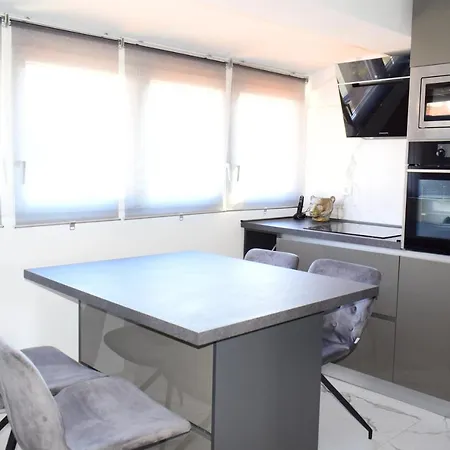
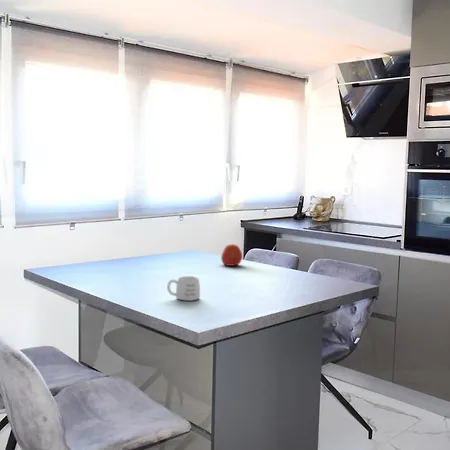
+ mug [166,275,201,302]
+ apple [220,243,243,267]
